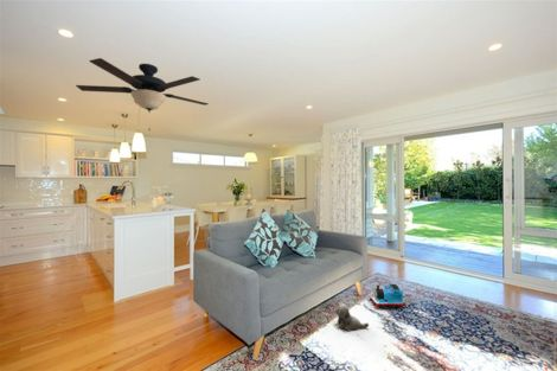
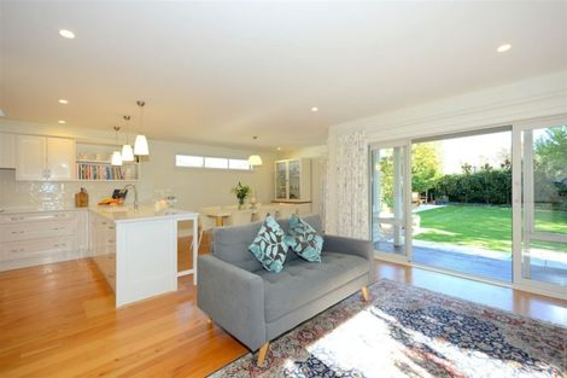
- ceiling fan [75,57,210,132]
- toy train [369,283,406,311]
- plush toy [334,302,370,332]
